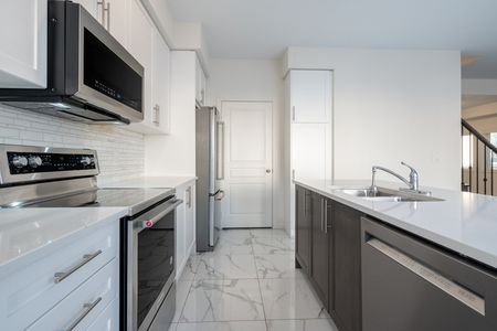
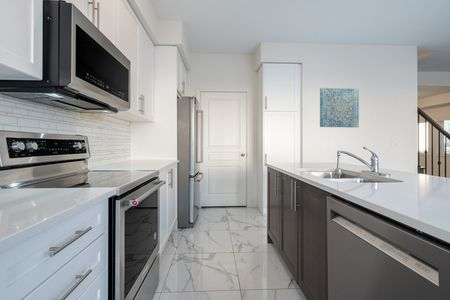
+ wall art [319,87,360,128]
